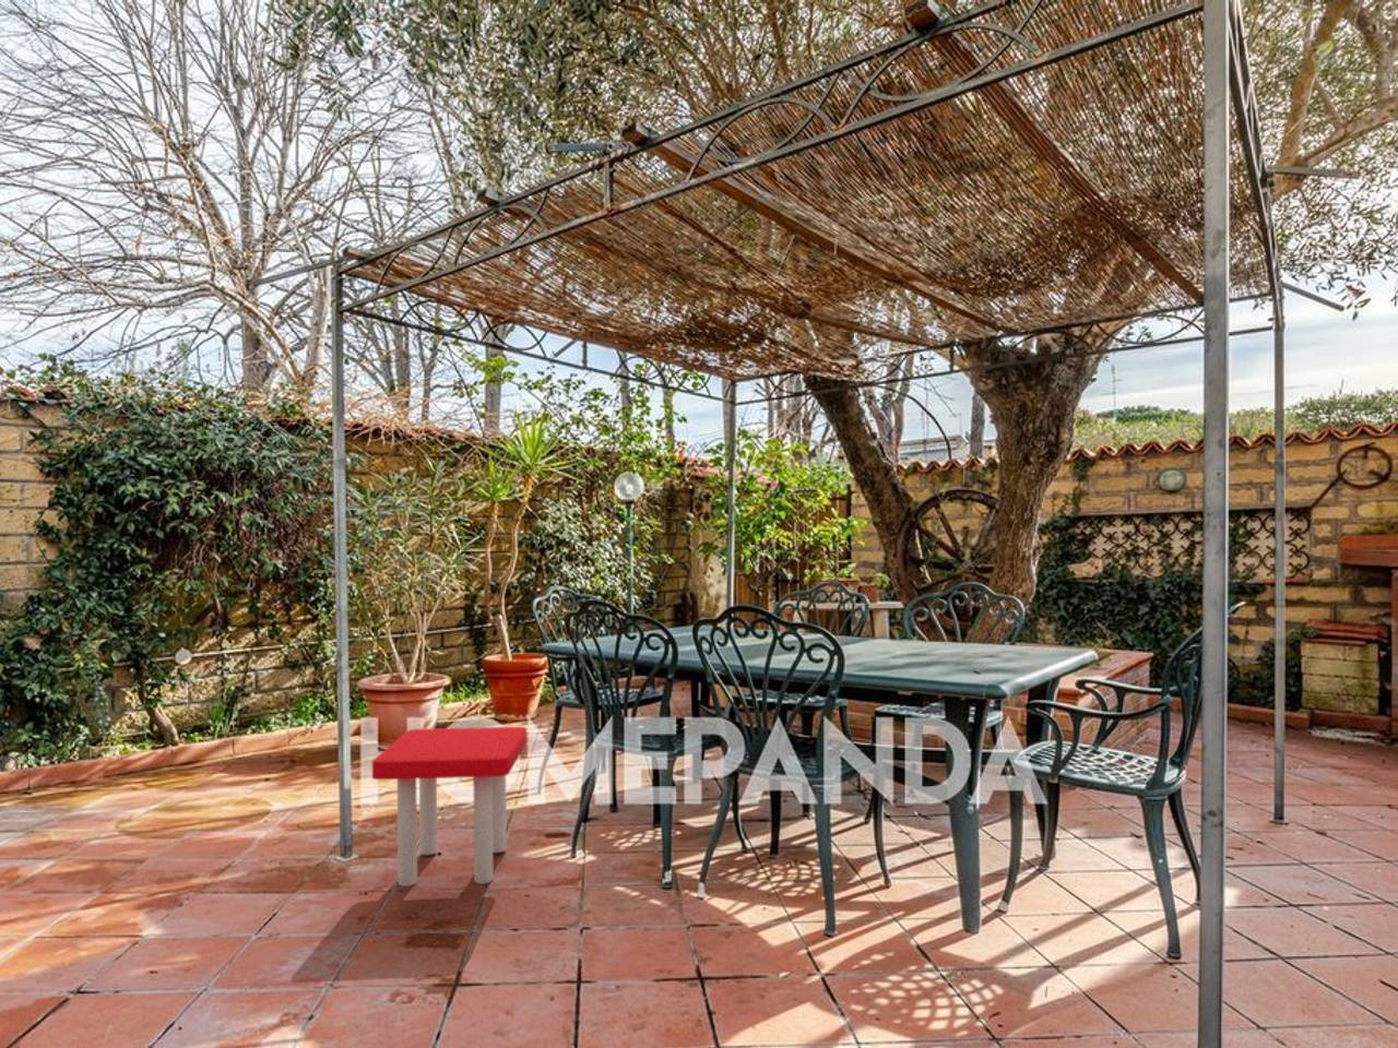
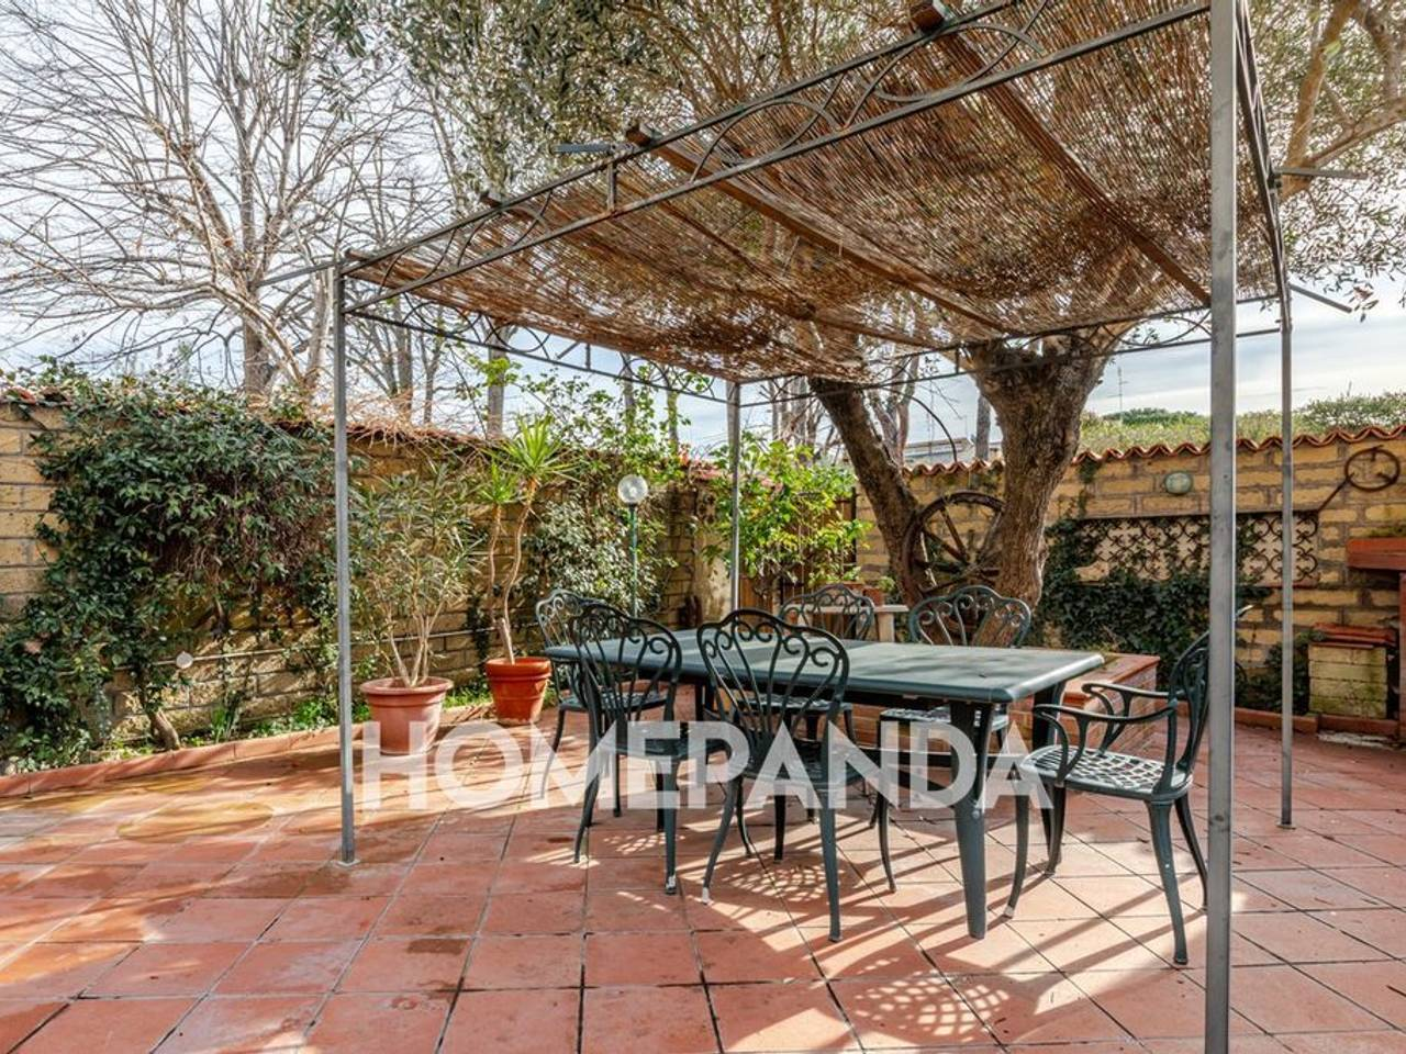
- stool [371,725,527,887]
